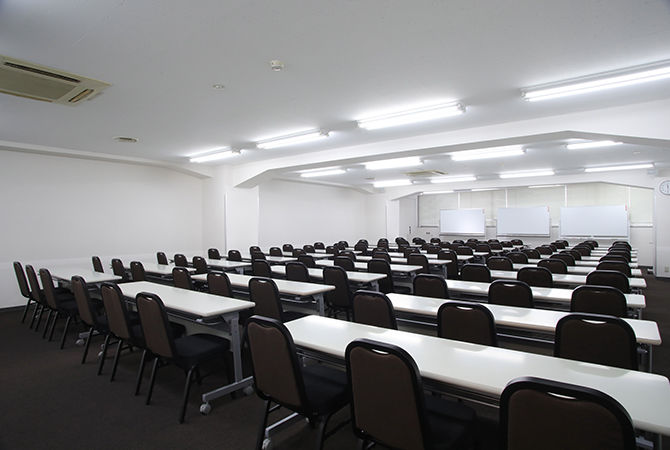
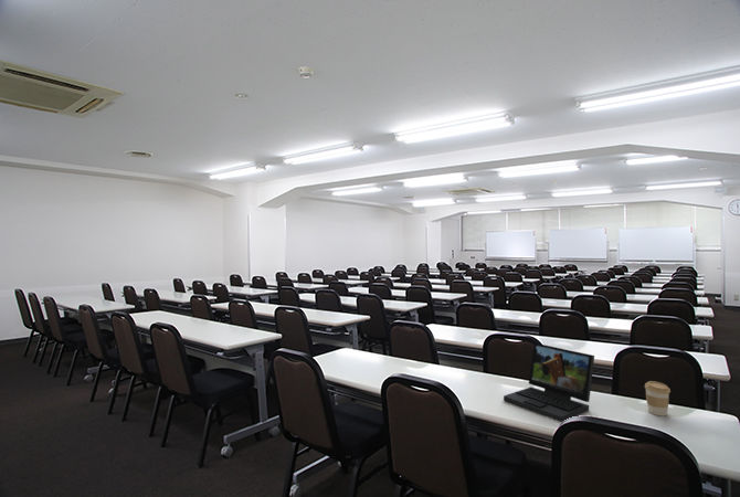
+ coffee cup [644,380,672,416]
+ laptop [503,342,595,423]
